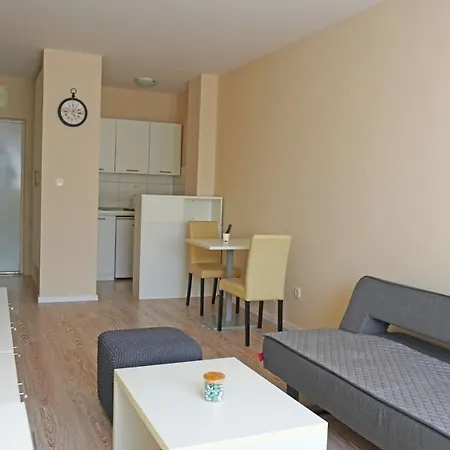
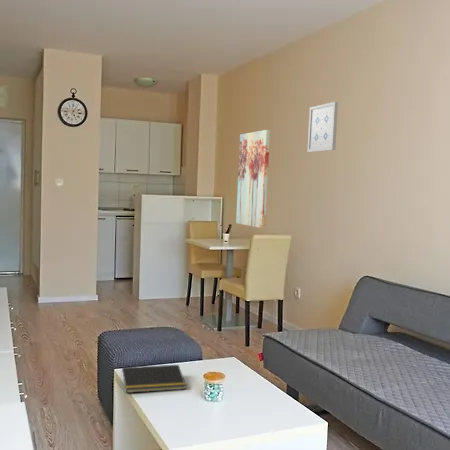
+ wall art [306,101,339,153]
+ wall art [235,129,271,229]
+ notepad [119,364,187,394]
